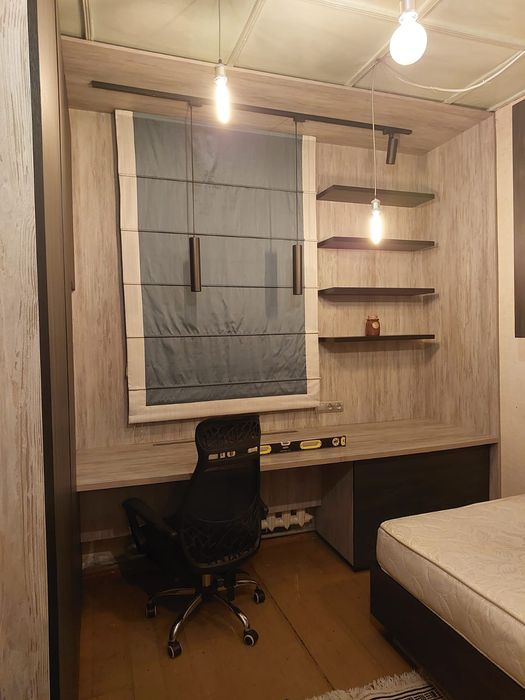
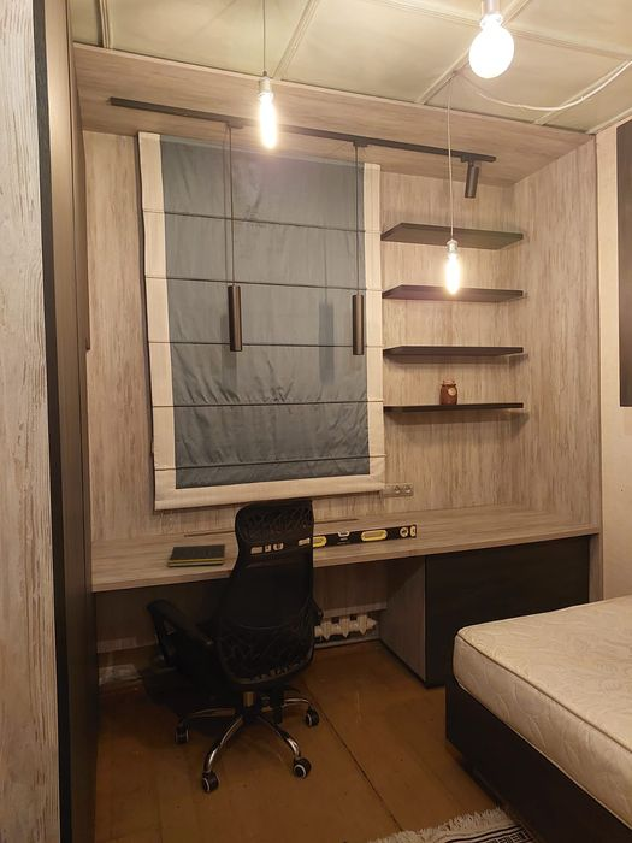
+ notepad [167,543,226,567]
